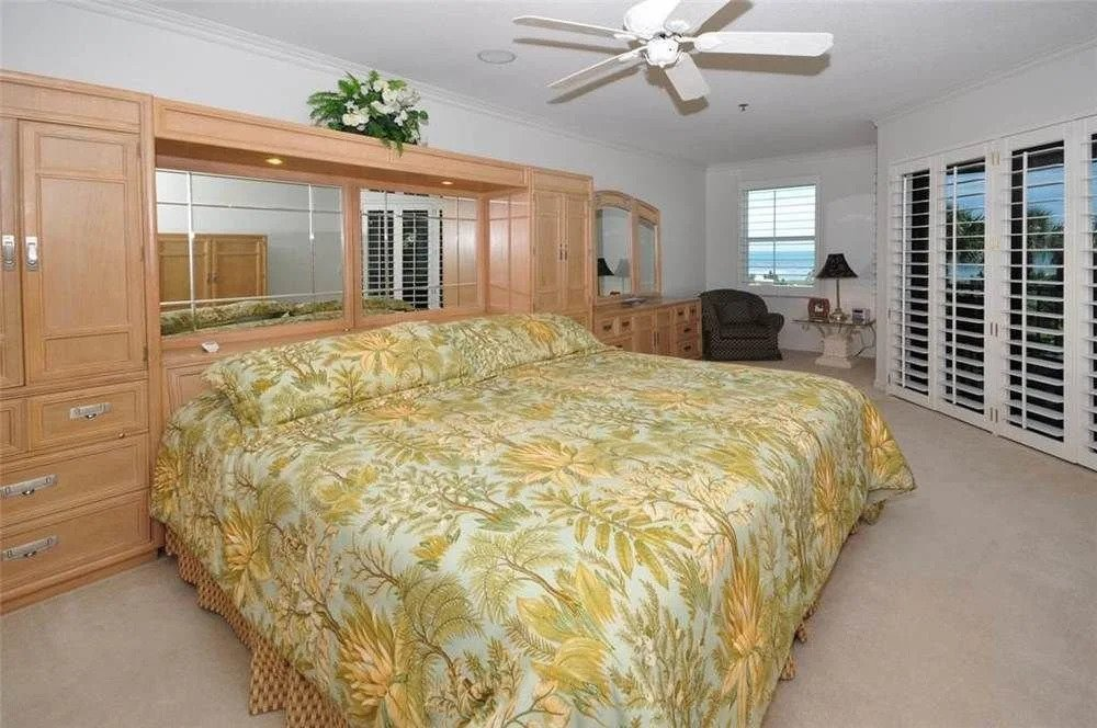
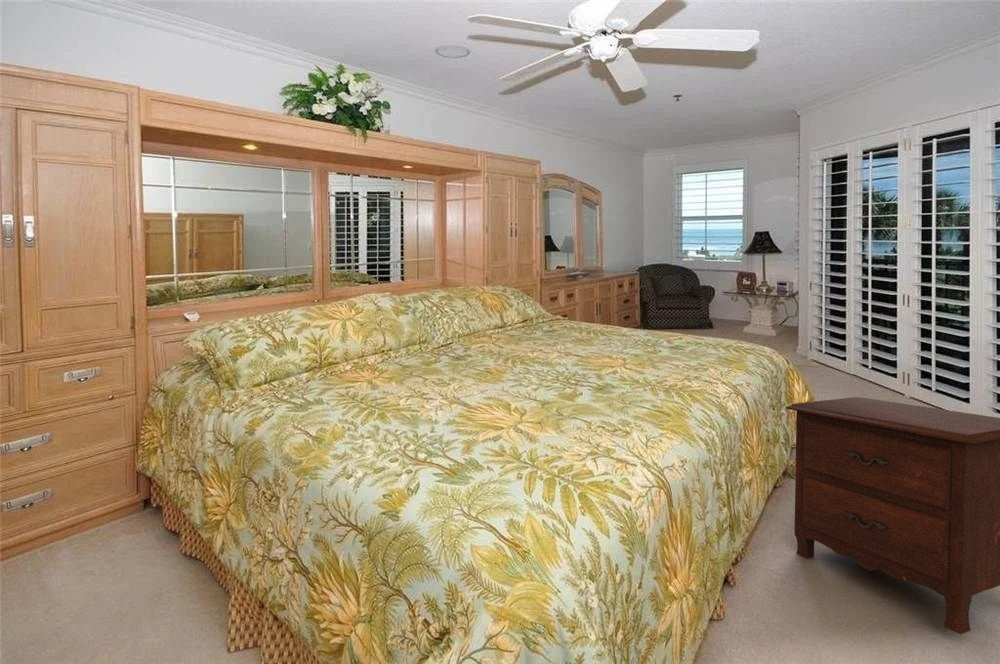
+ nightstand [785,396,1000,635]
